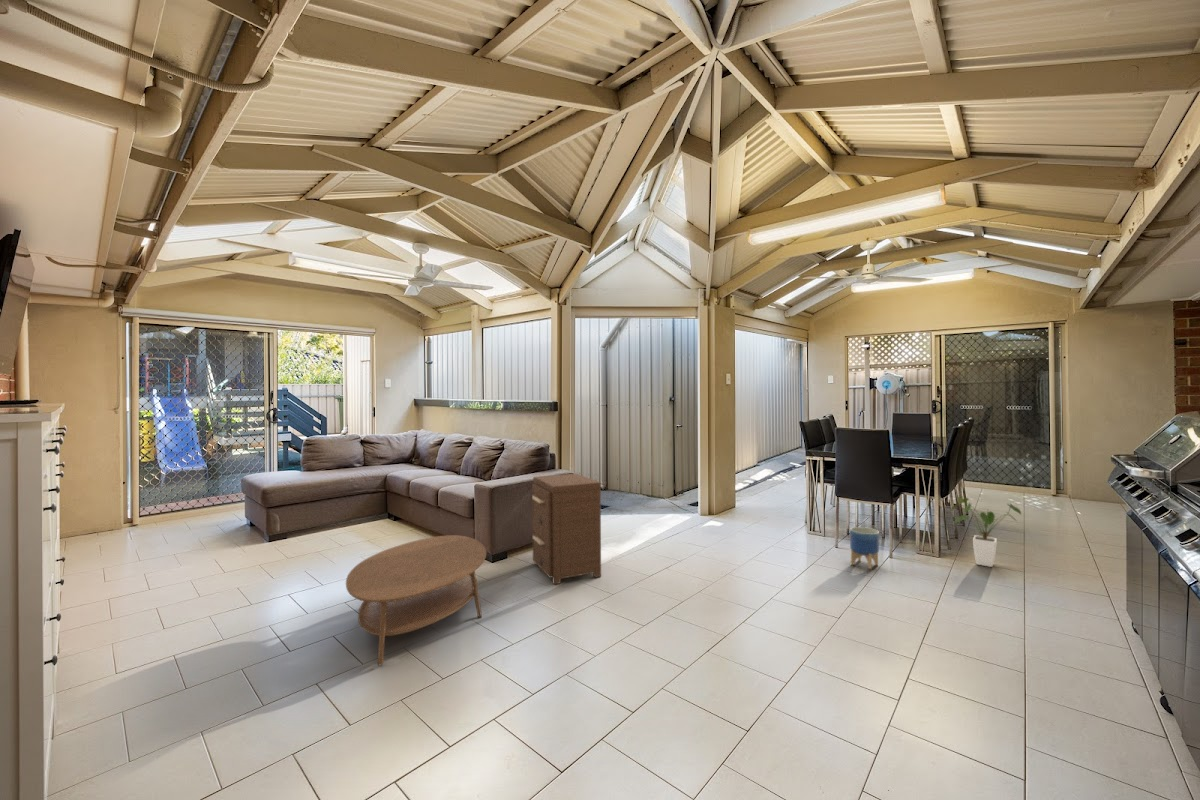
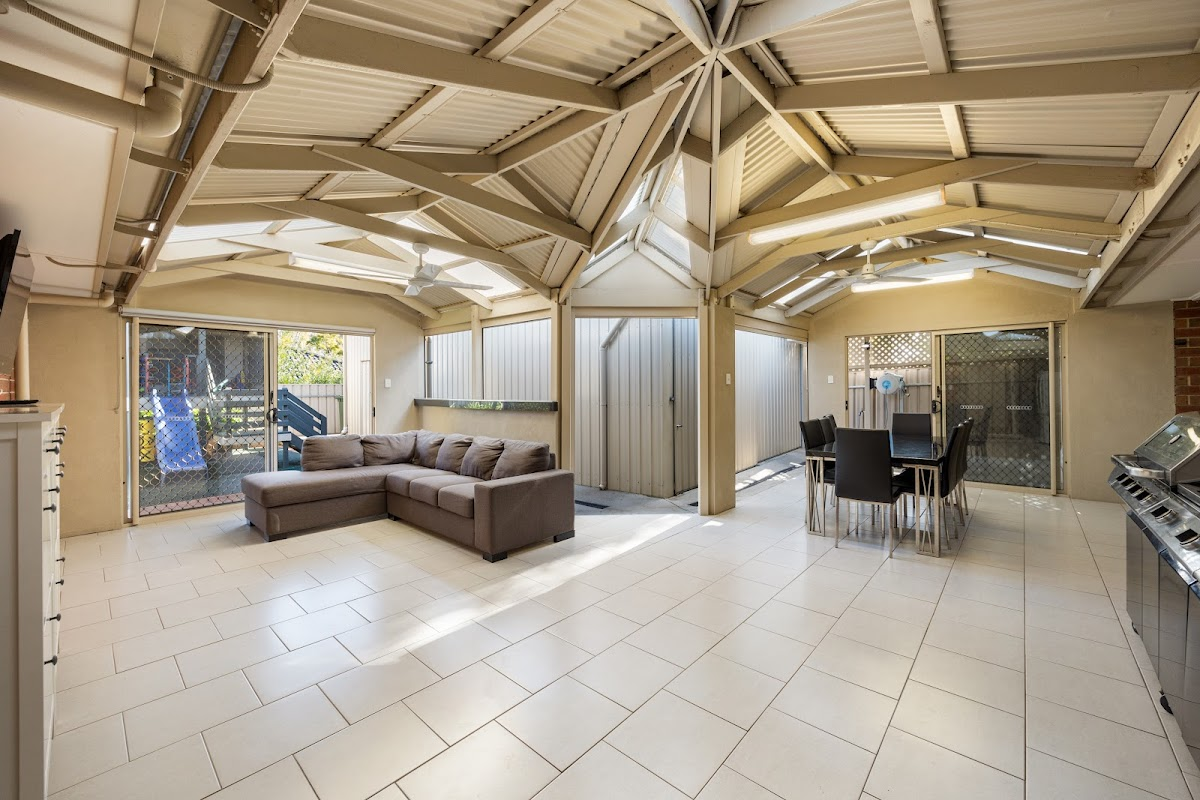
- planter [849,526,880,570]
- coffee table [345,534,487,667]
- house plant [948,495,1022,568]
- nightstand [531,473,602,585]
